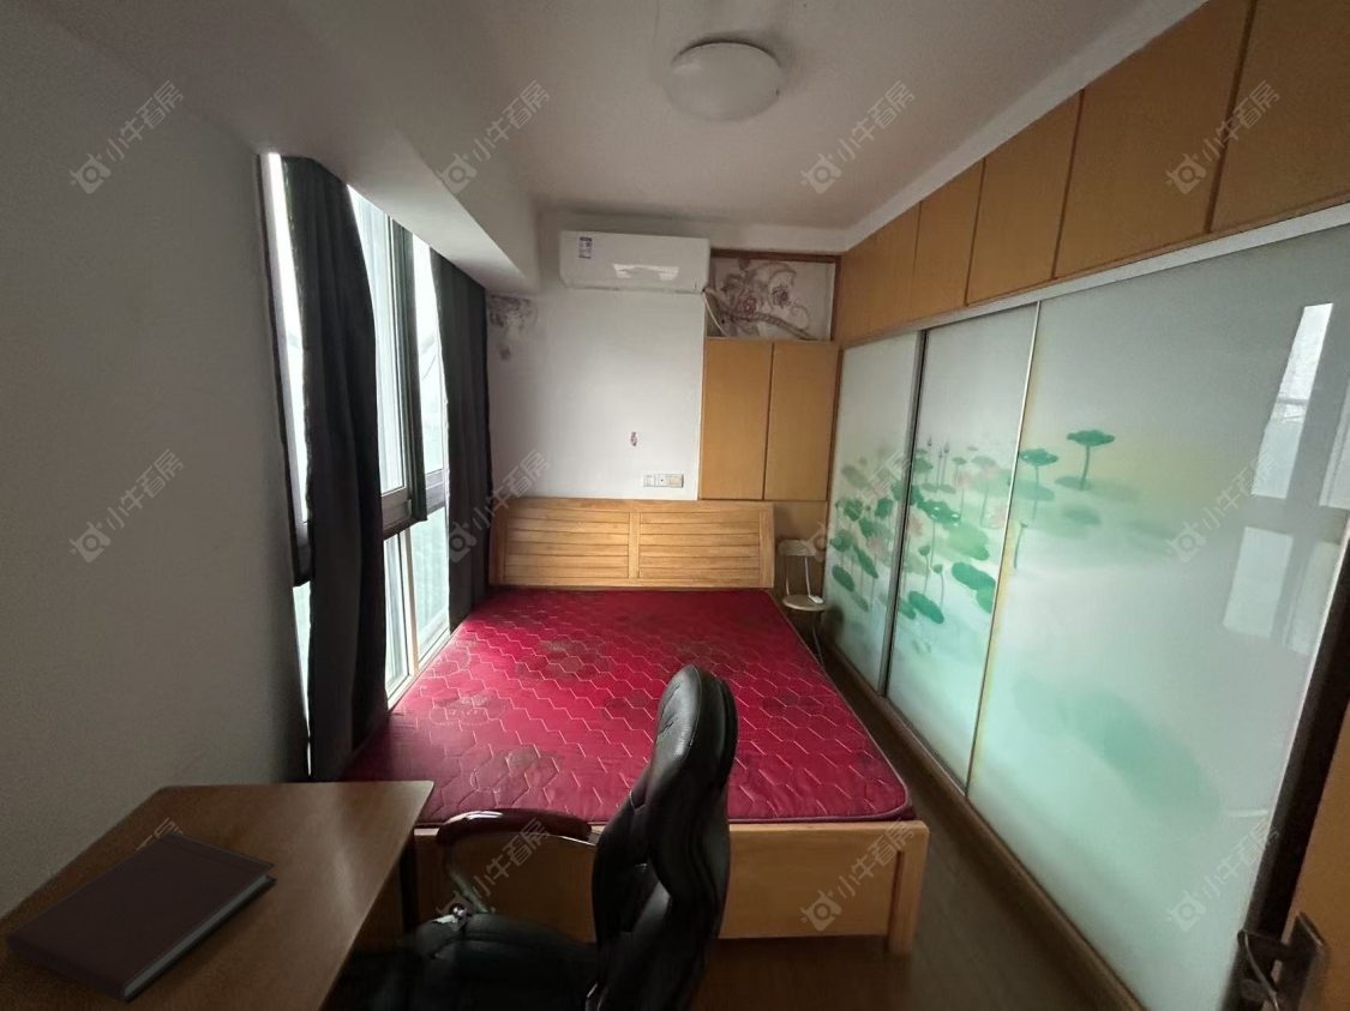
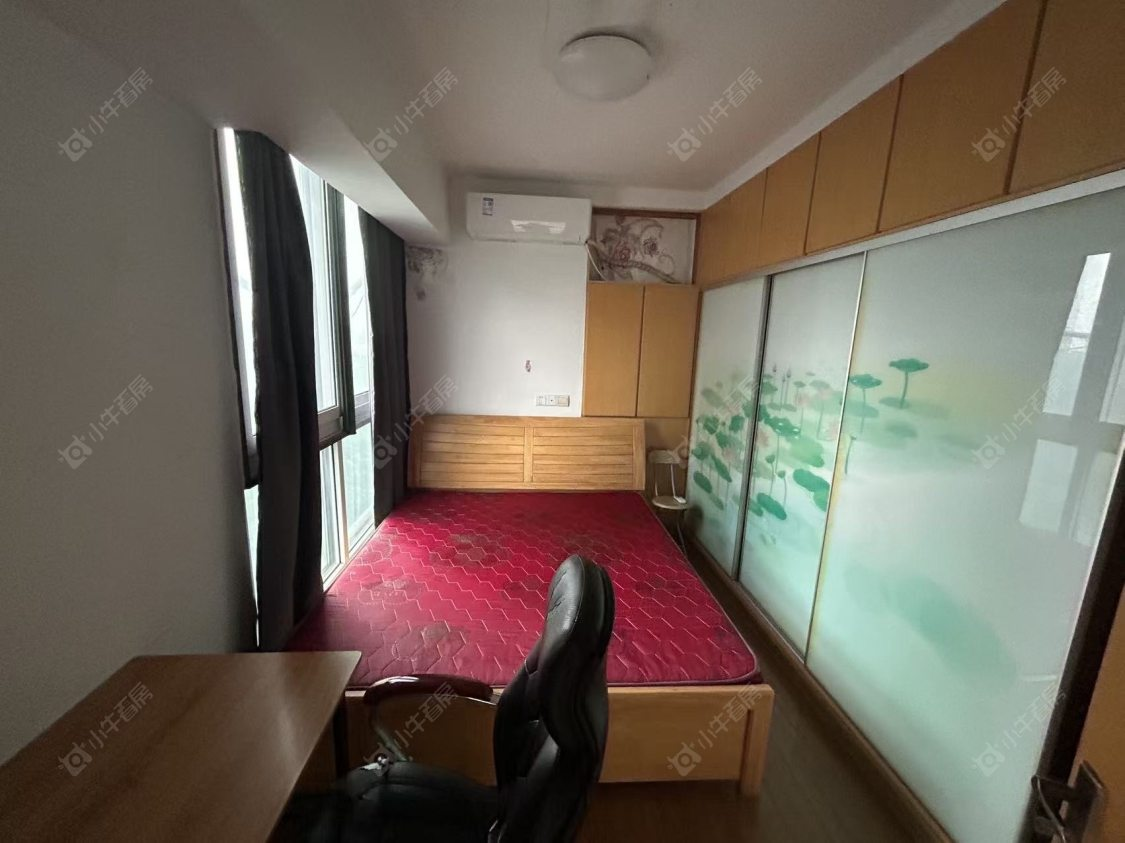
- notebook [4,829,278,1005]
